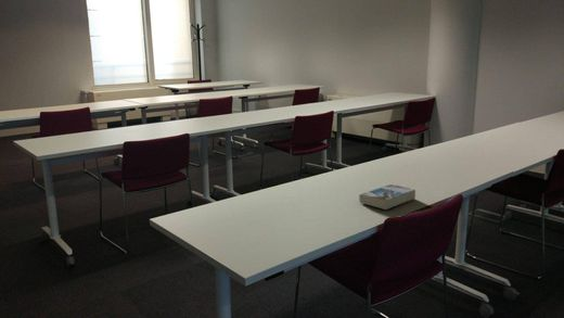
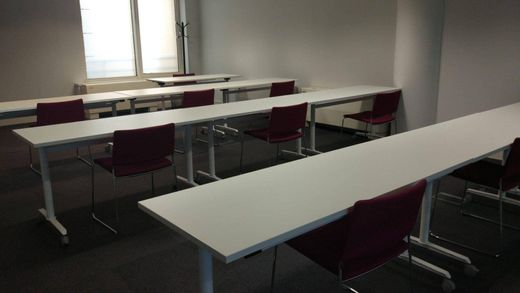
- book [358,183,416,211]
